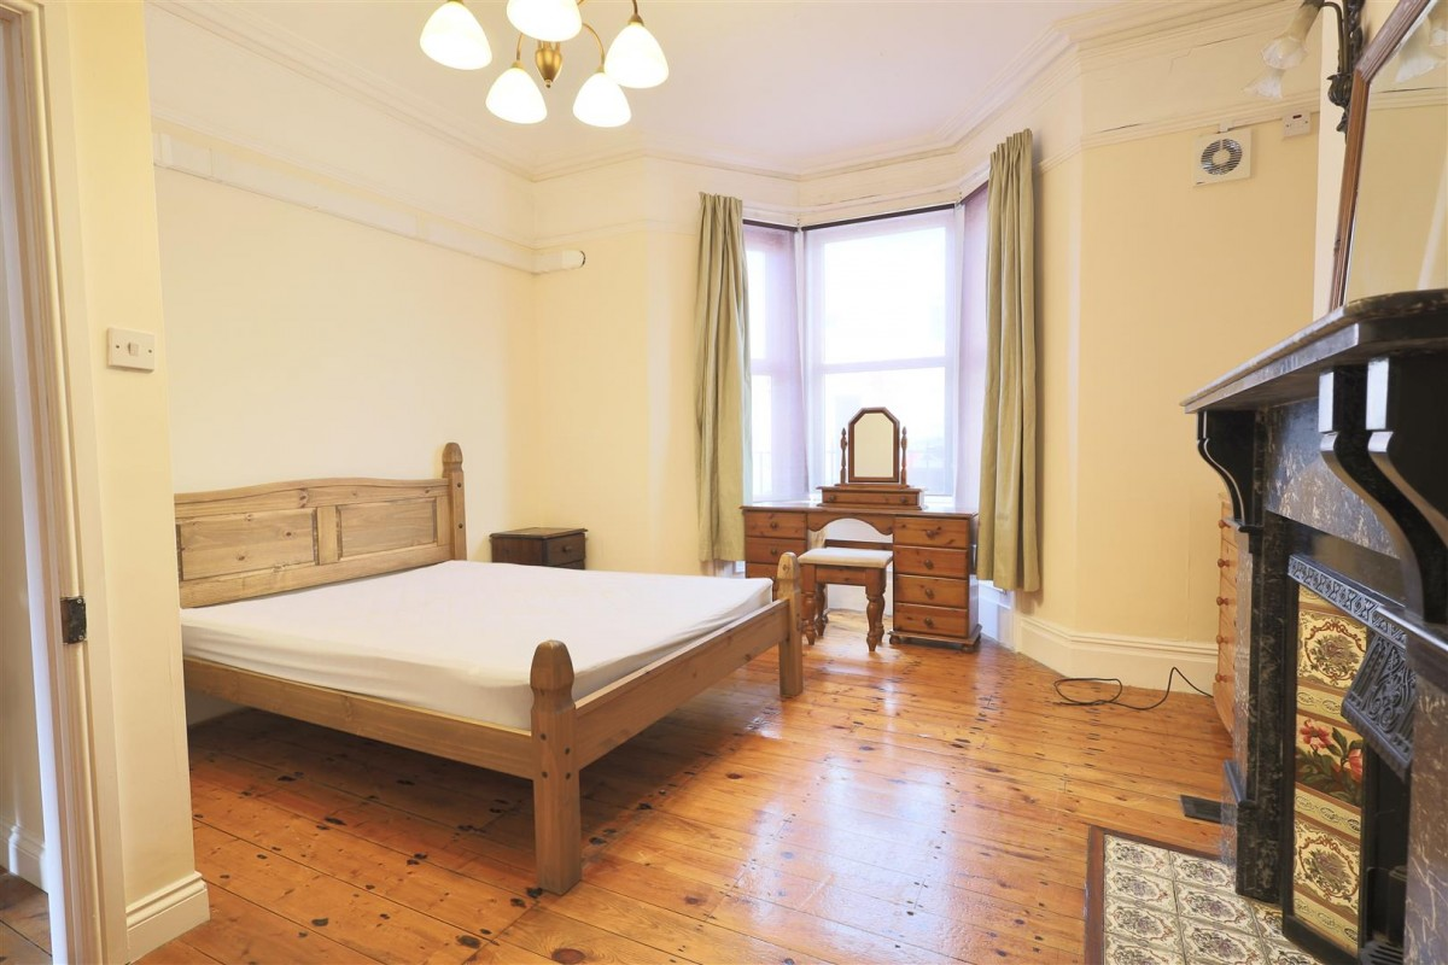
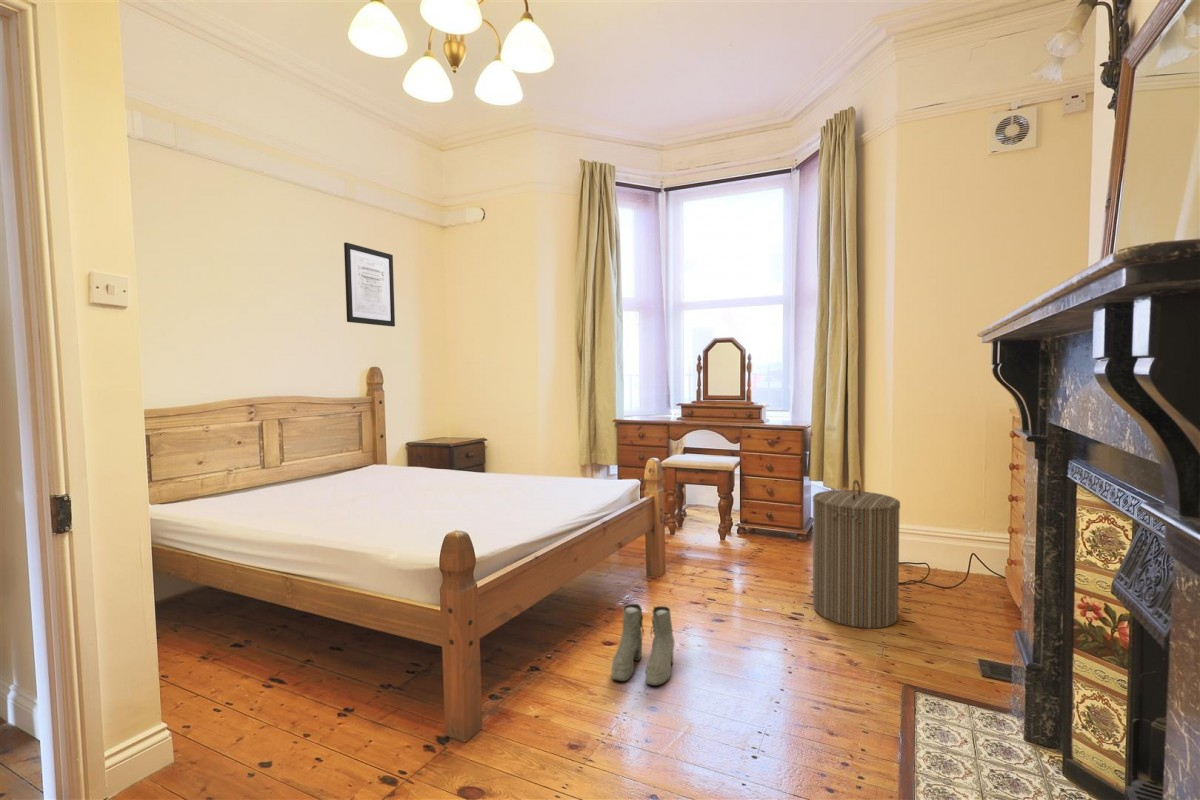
+ boots [610,603,675,687]
+ laundry hamper [812,479,901,629]
+ wall art [343,241,396,328]
